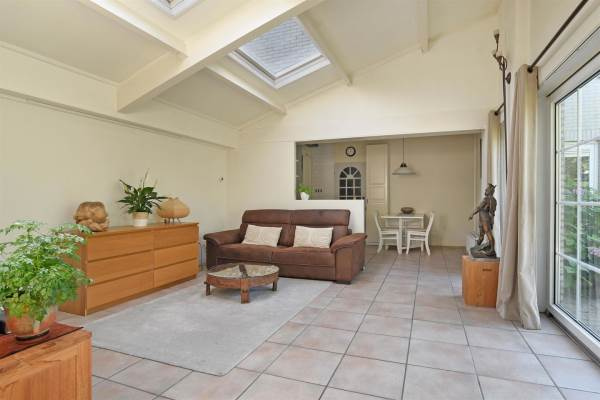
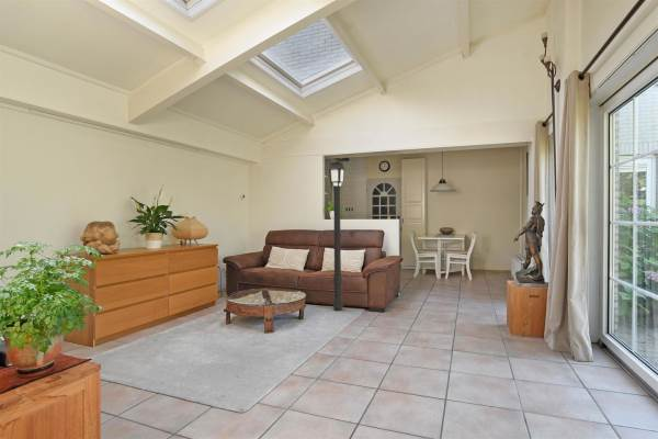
+ floor lamp [327,160,347,312]
